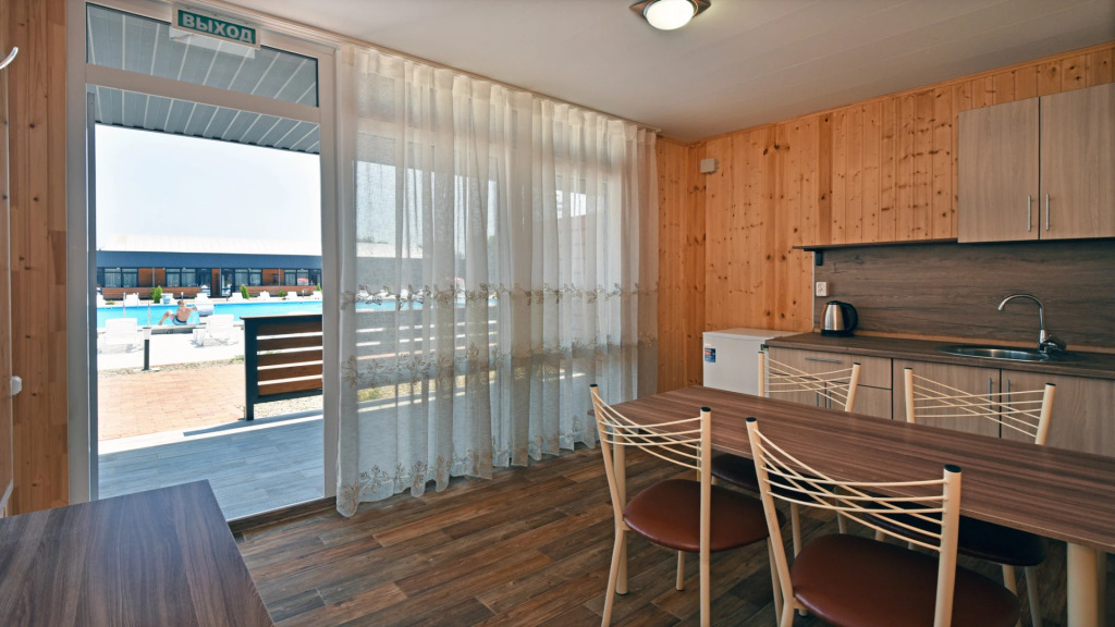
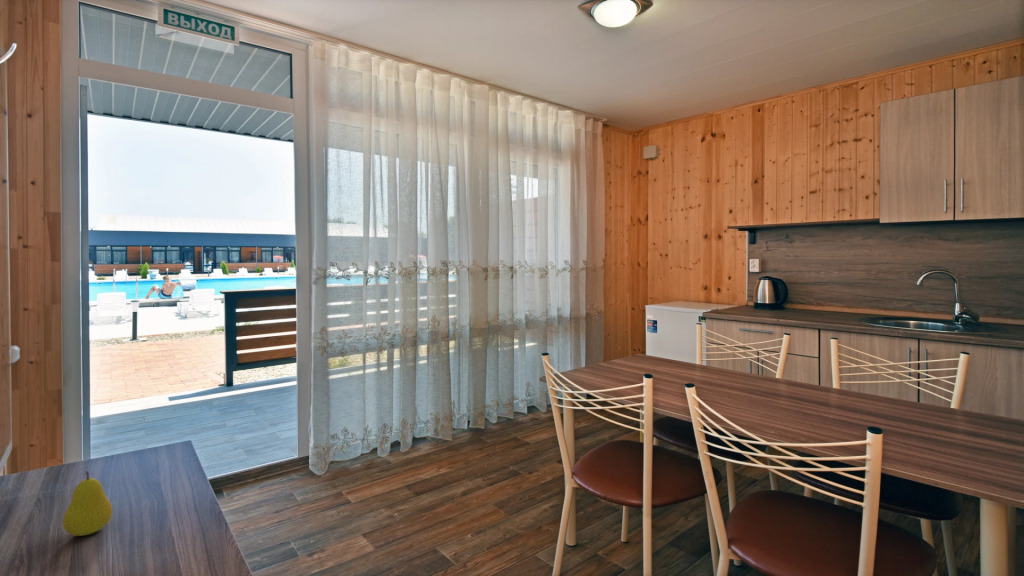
+ fruit [62,470,114,537]
